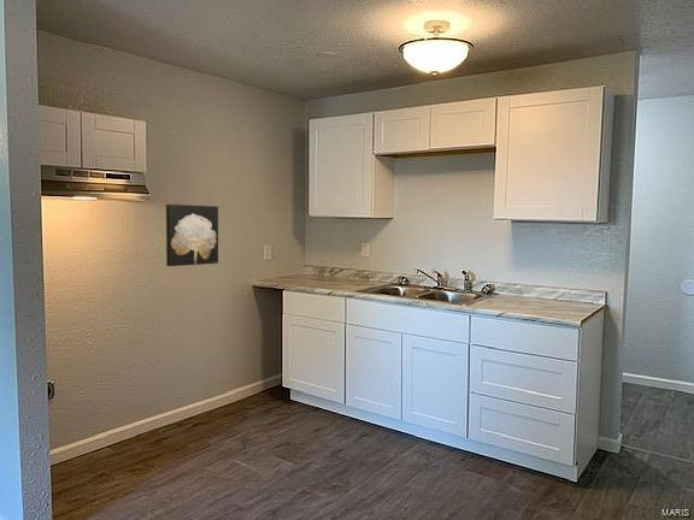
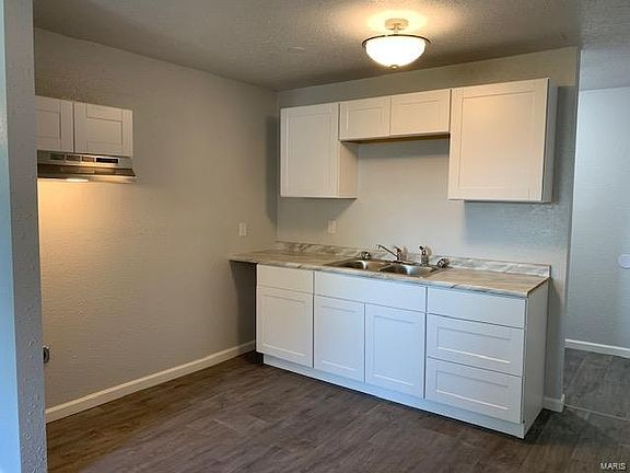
- wall art [165,203,219,267]
